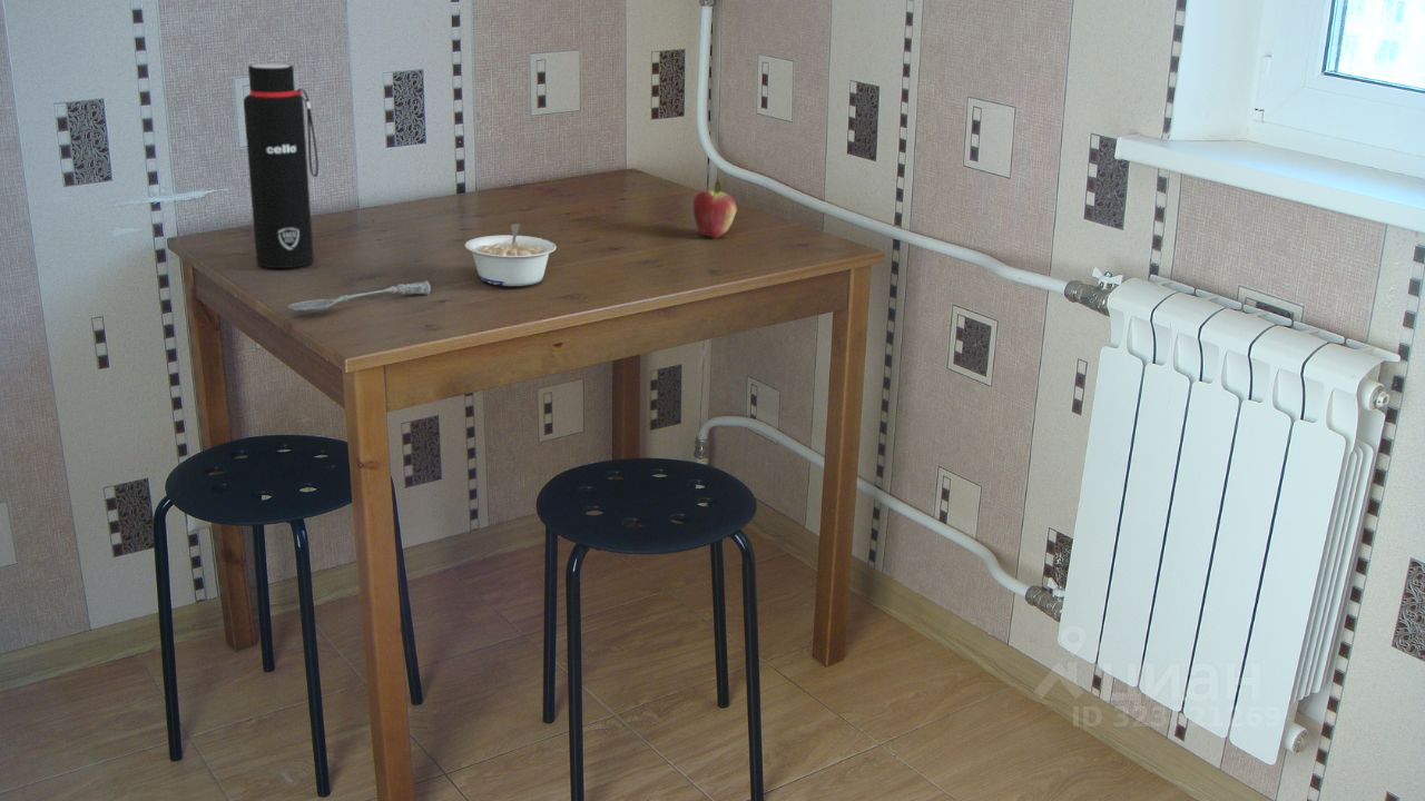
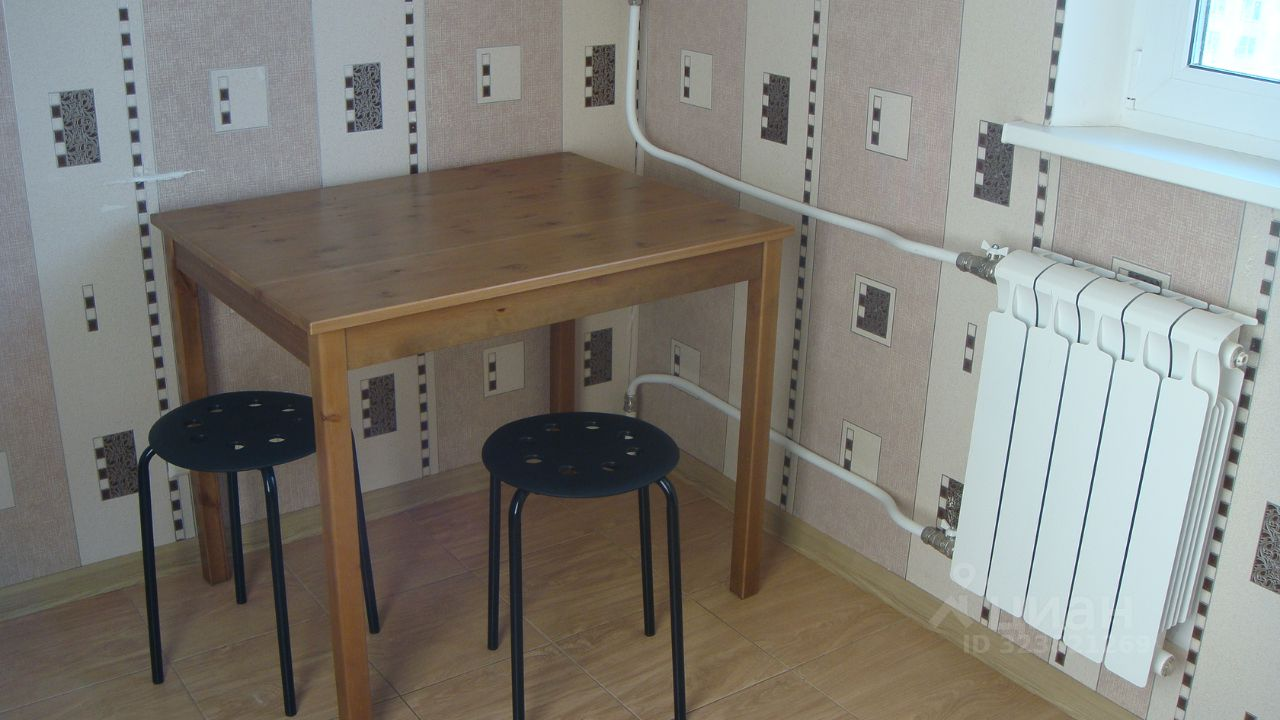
- water bottle [243,62,320,269]
- legume [464,222,558,287]
- soupspoon [287,280,432,315]
- fruit [692,175,738,239]
